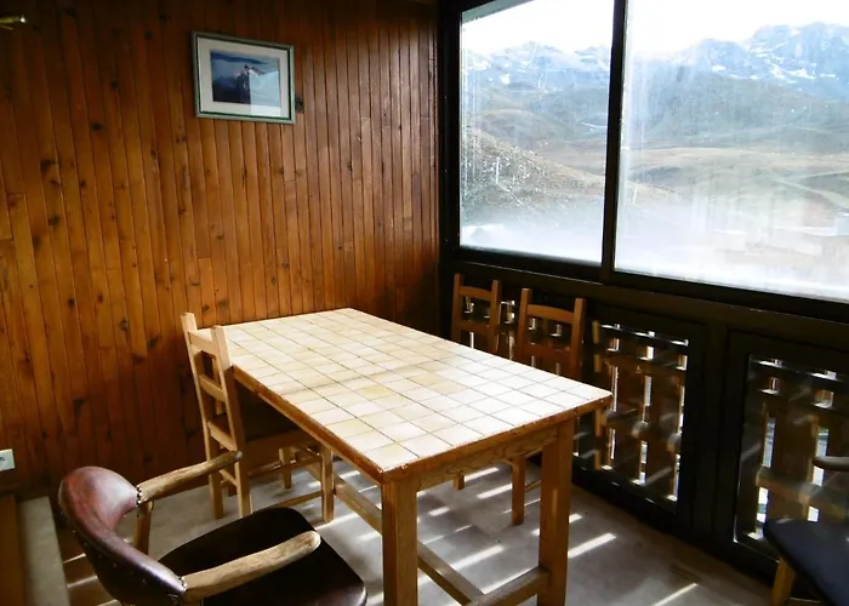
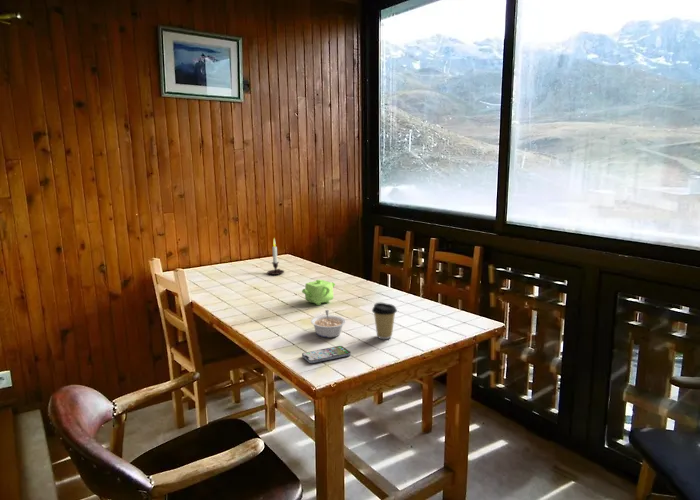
+ candle [266,237,285,276]
+ teapot [301,279,336,306]
+ coffee cup [371,302,398,340]
+ legume [310,309,346,339]
+ smartphone [301,345,351,364]
